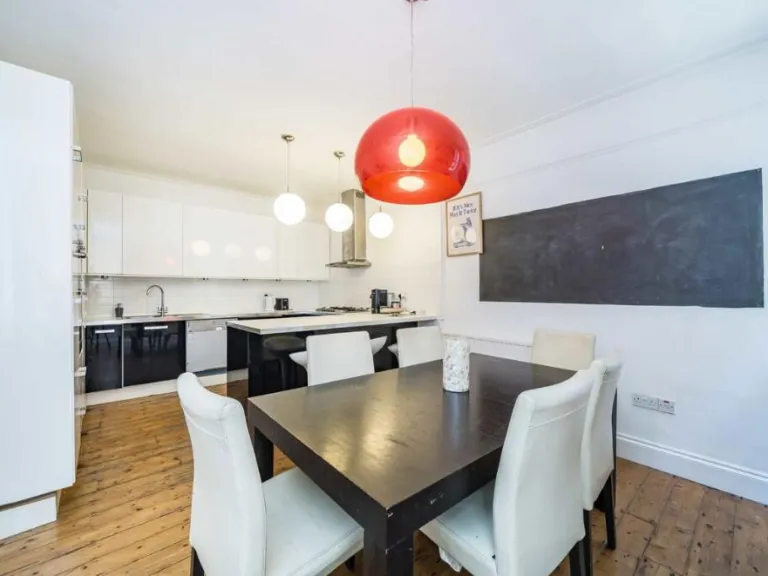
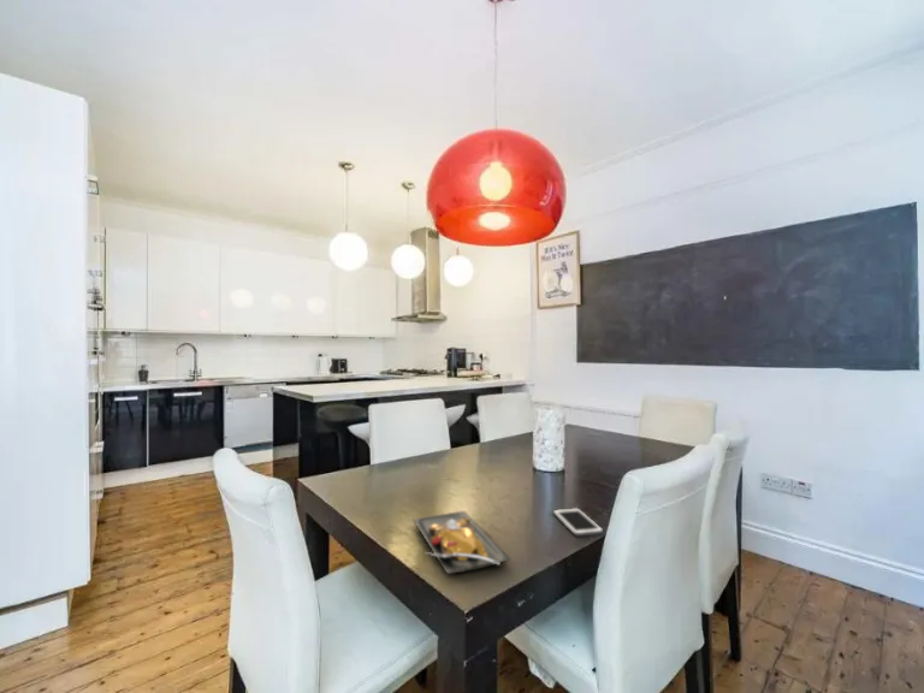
+ cell phone [552,507,604,538]
+ plate [413,510,511,576]
